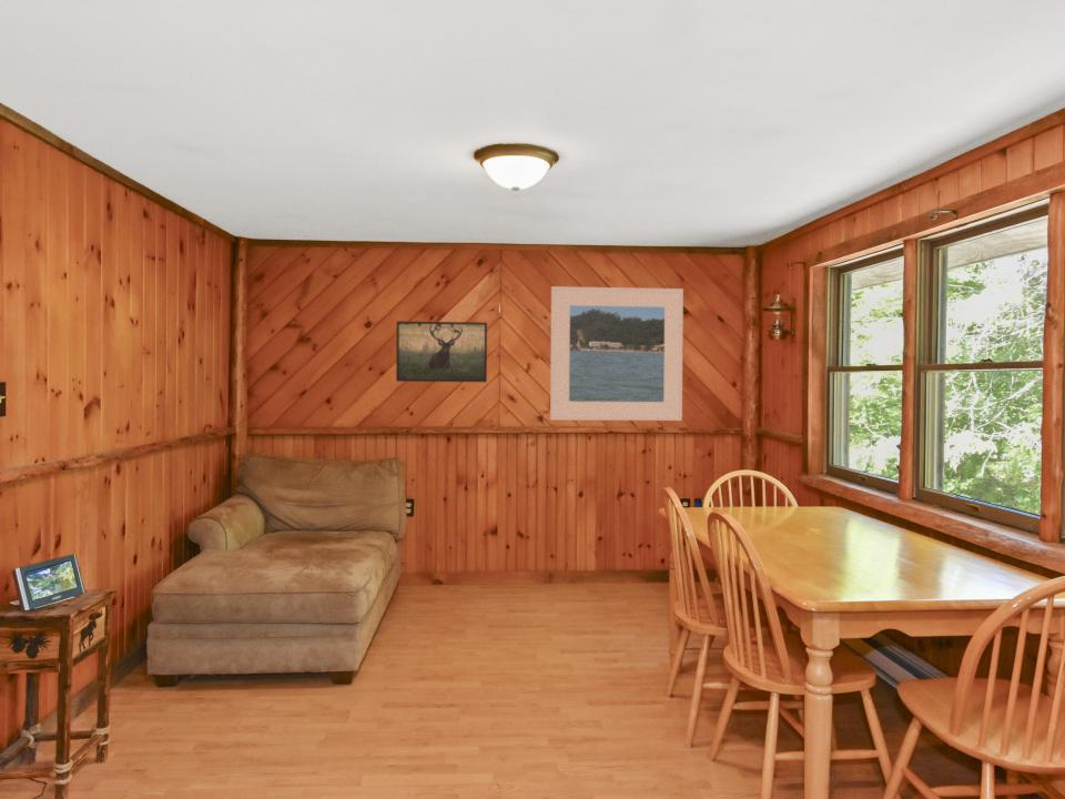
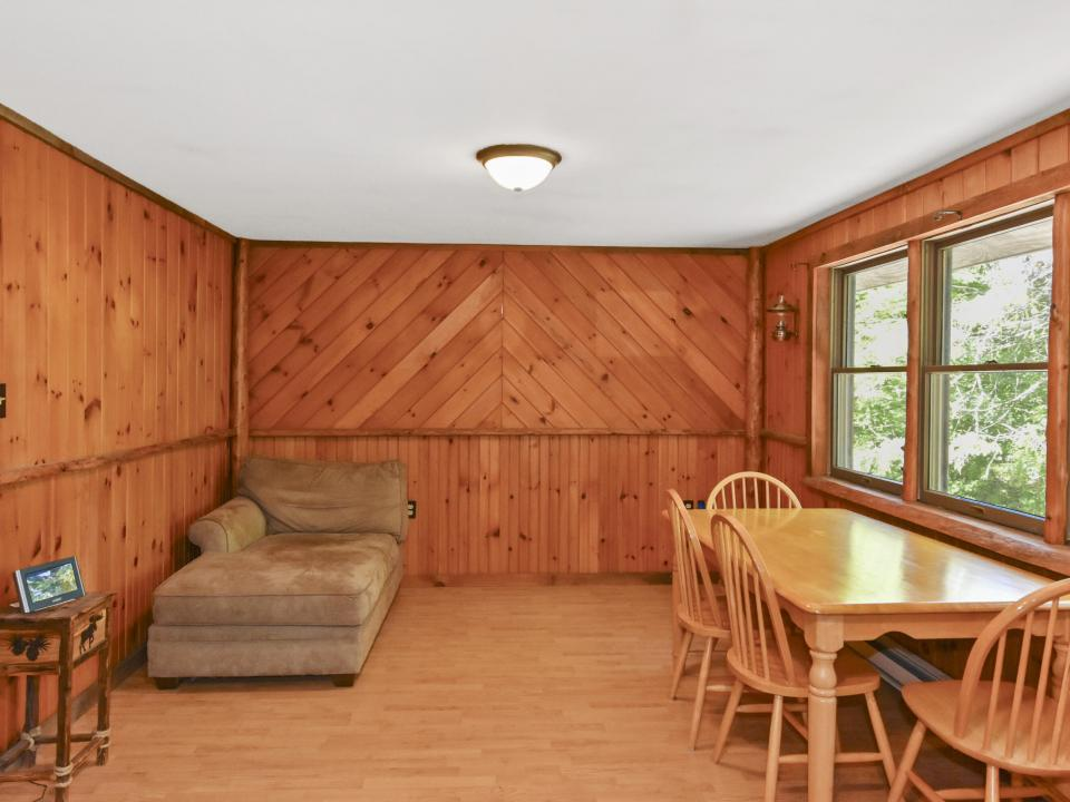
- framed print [395,321,488,383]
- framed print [549,285,684,422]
